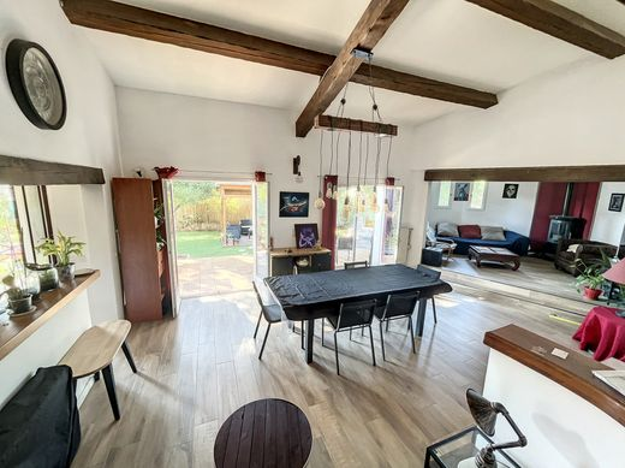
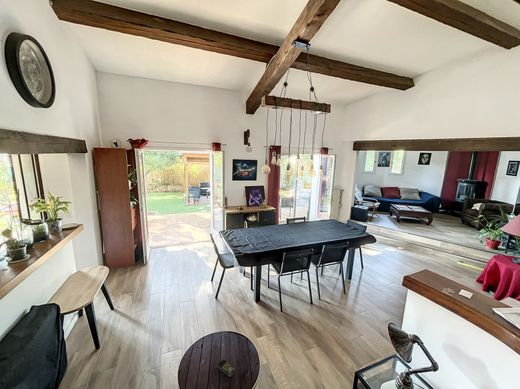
+ remote control [217,359,236,377]
